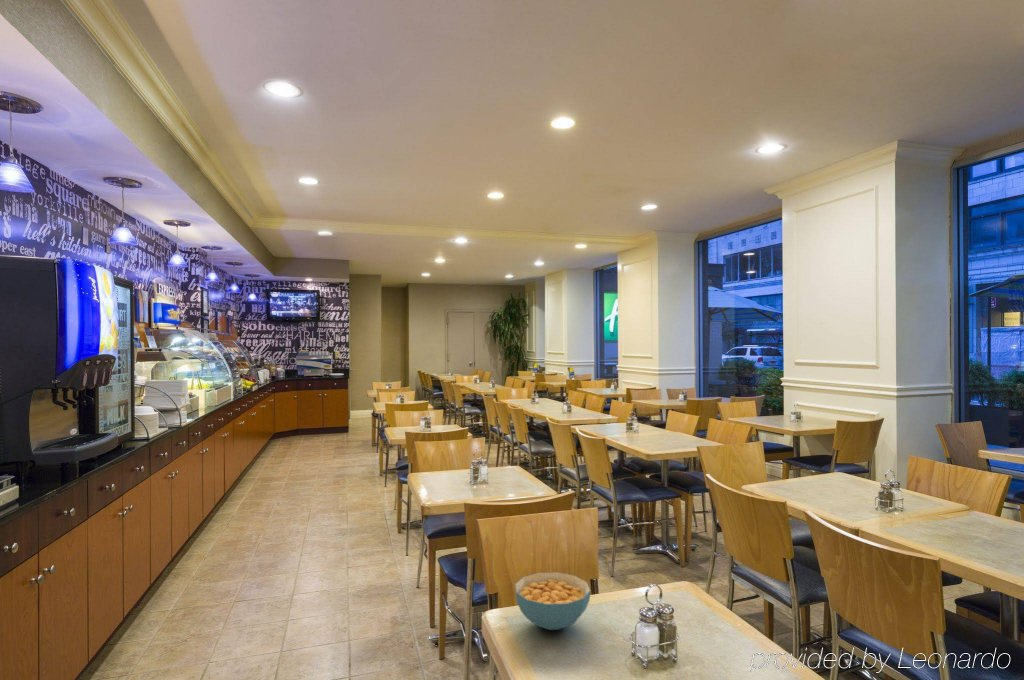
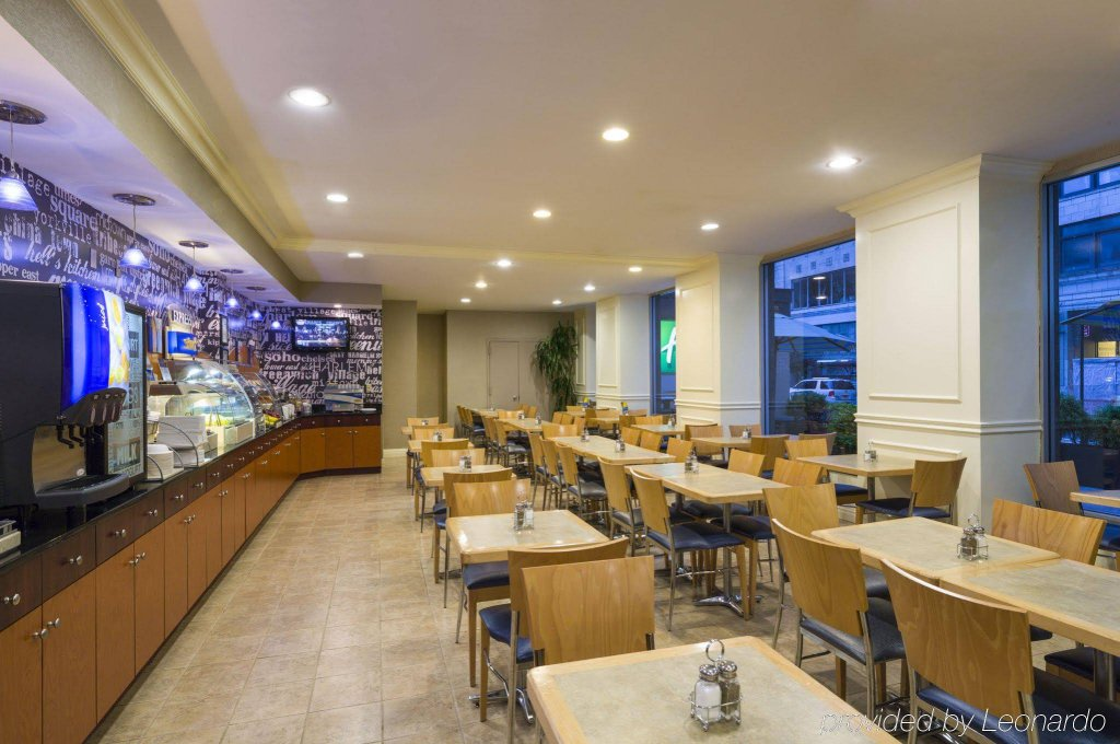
- cereal bowl [514,571,592,631]
